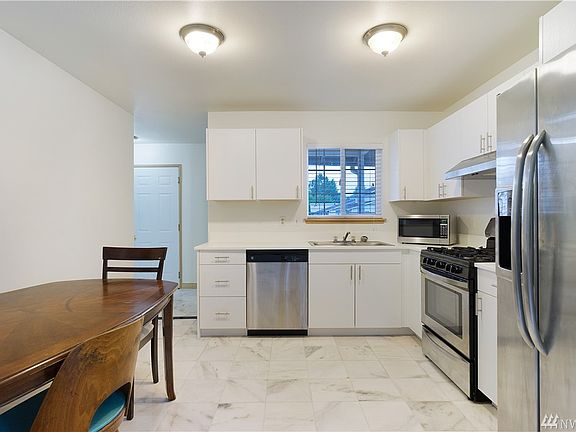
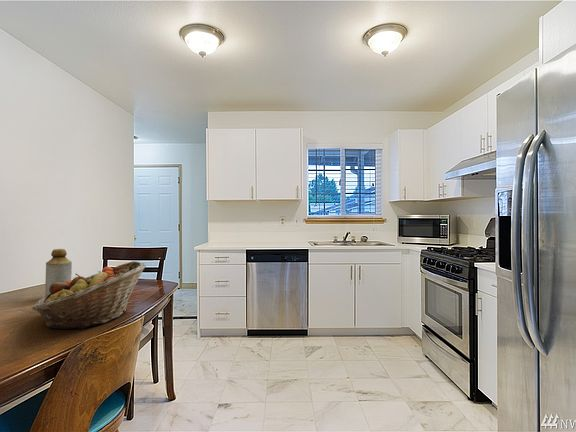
+ fruit basket [31,260,147,330]
+ bottle [44,248,73,297]
